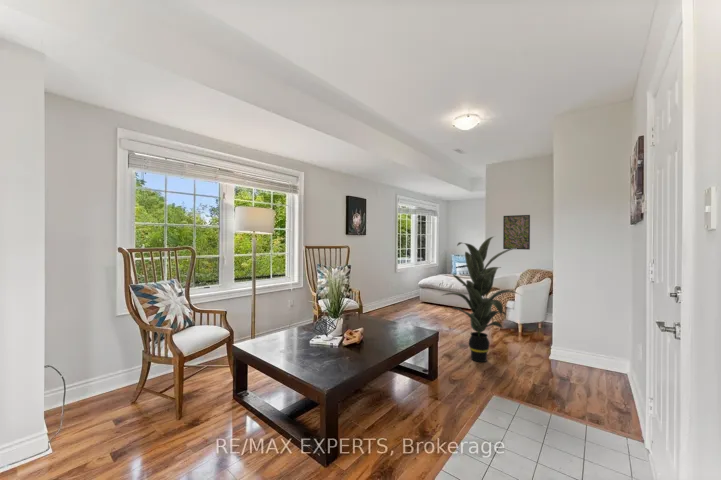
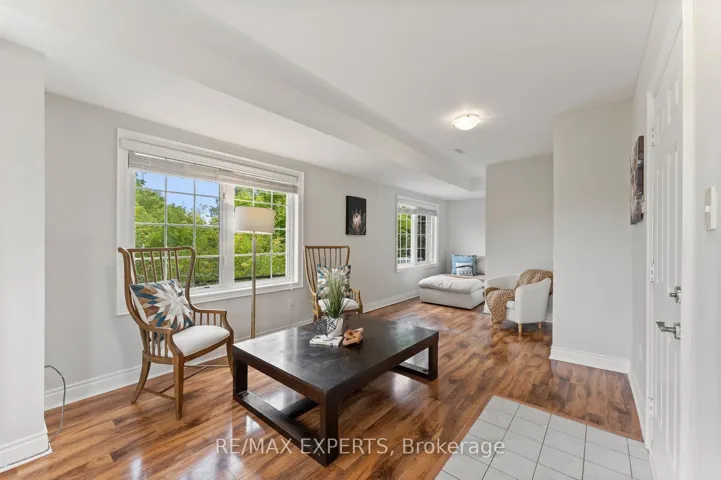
- indoor plant [440,235,523,363]
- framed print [502,214,531,251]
